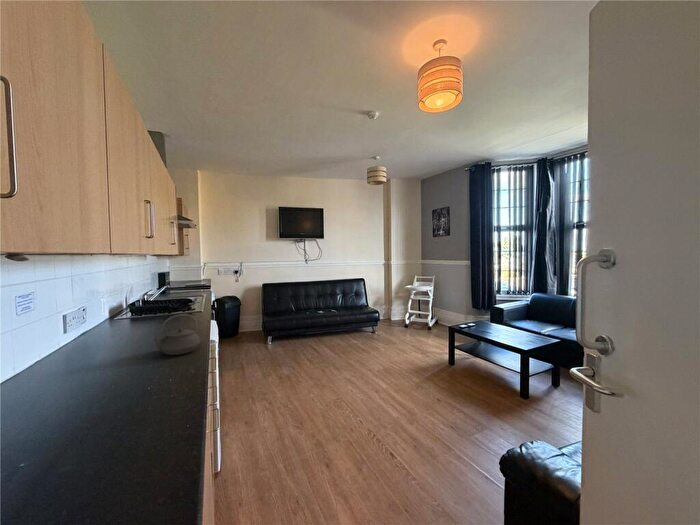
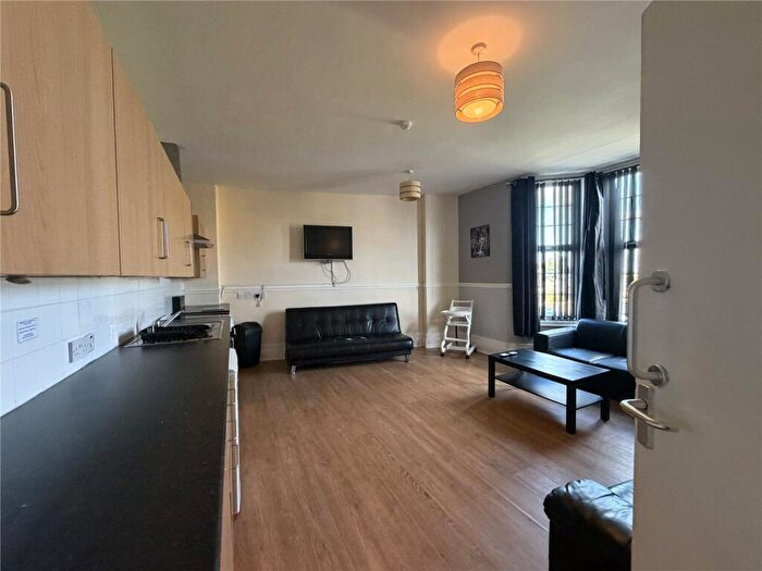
- teapot [151,313,201,356]
